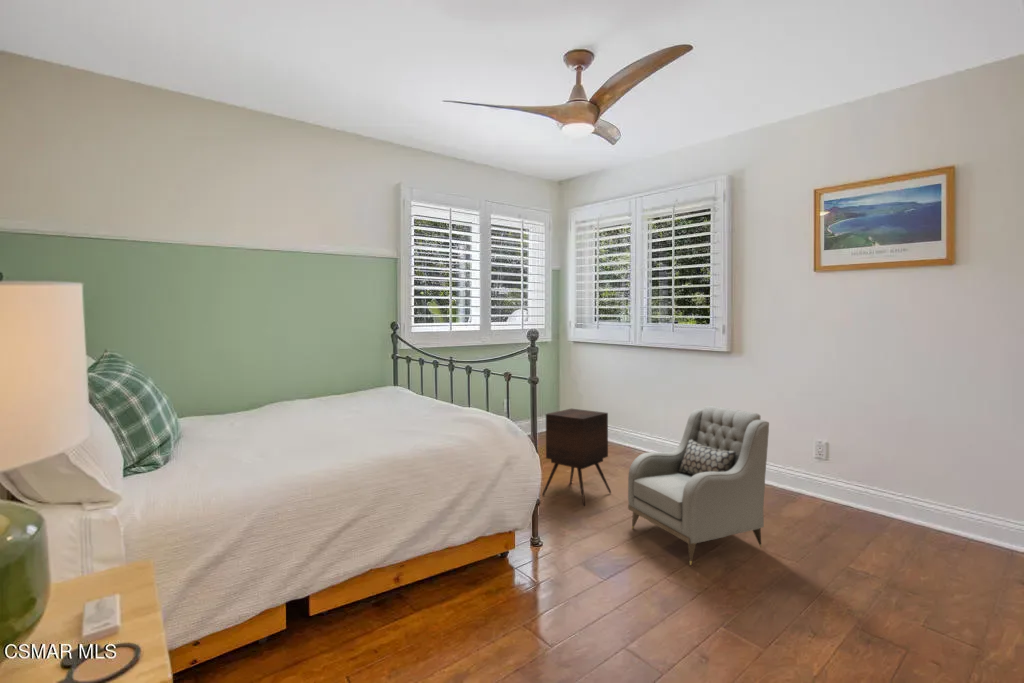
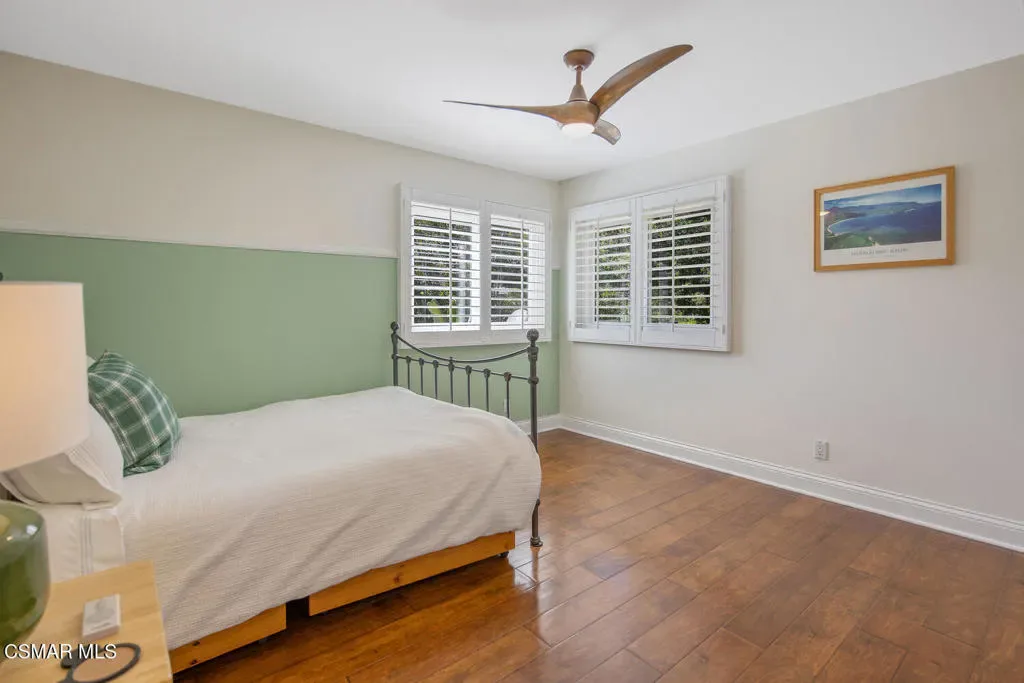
- armchair [627,404,770,566]
- side table [541,408,612,507]
